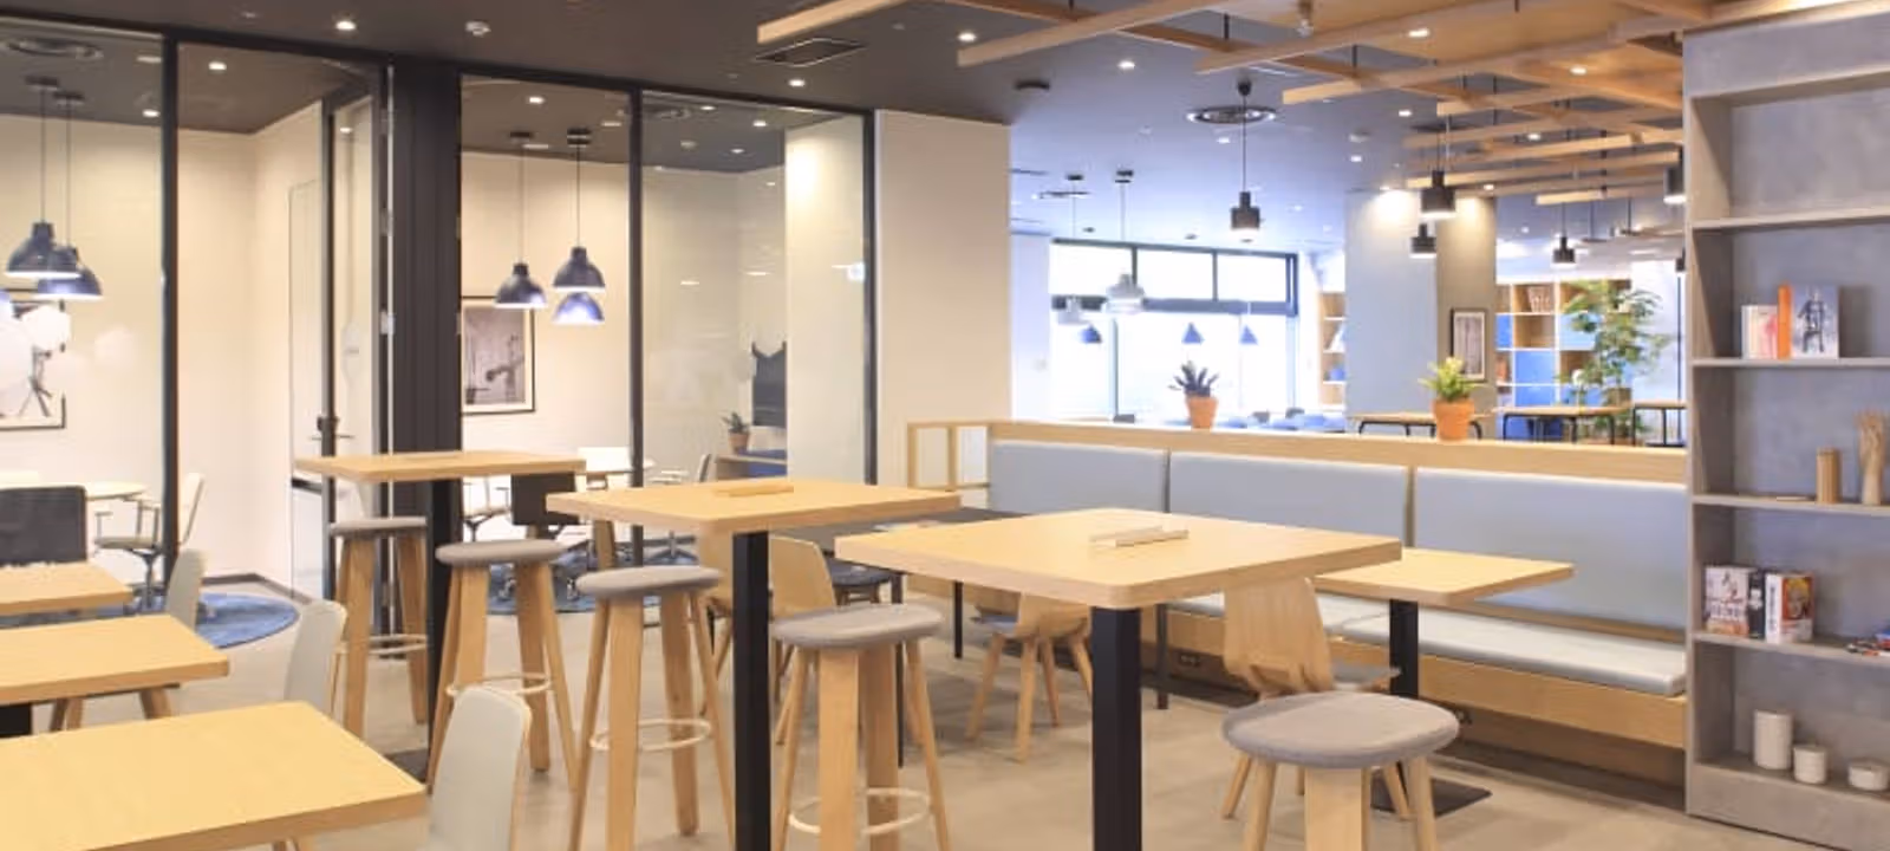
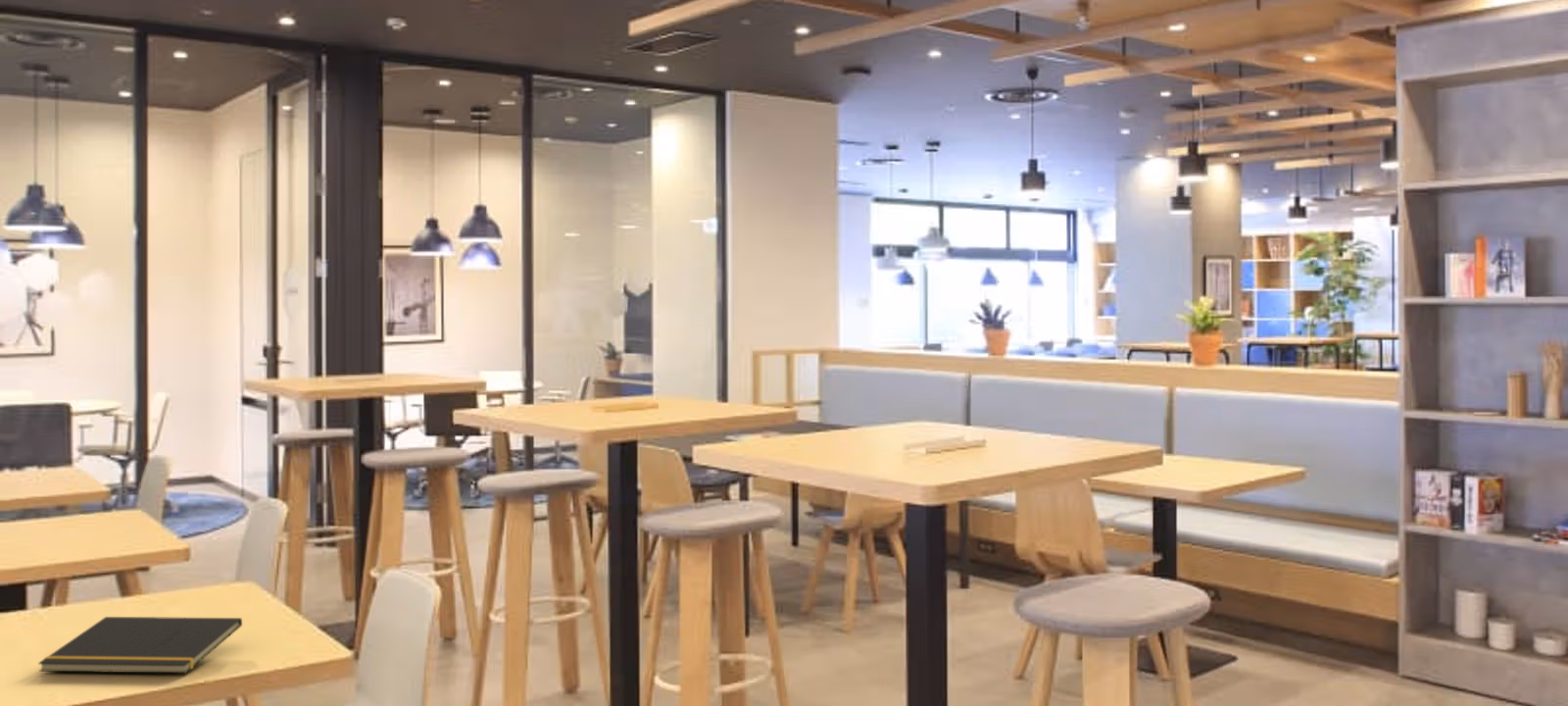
+ notepad [37,616,243,675]
